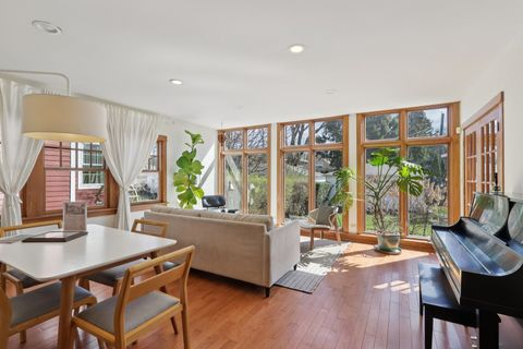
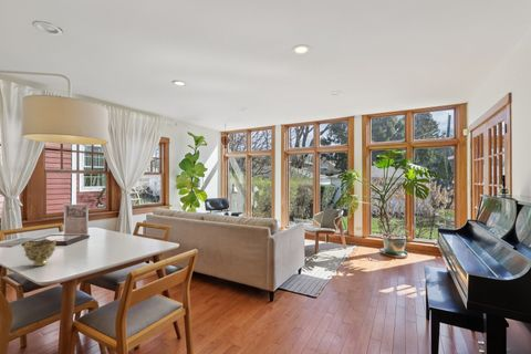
+ decorative bowl [22,238,58,268]
